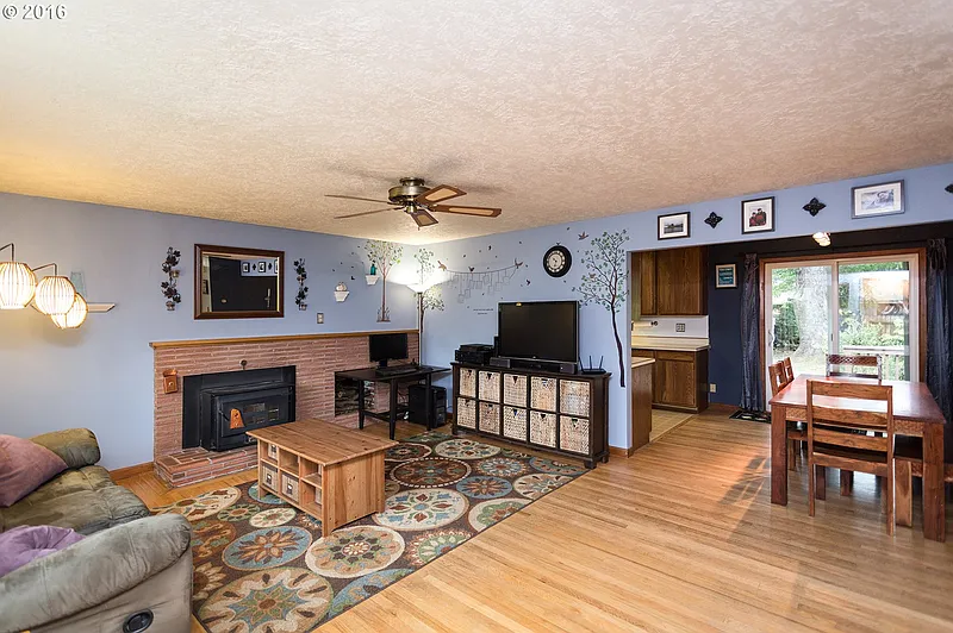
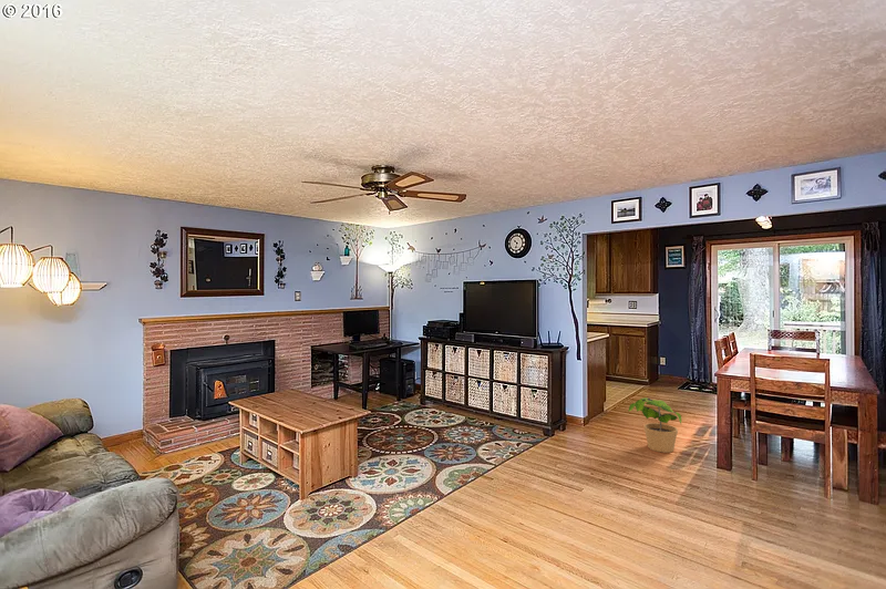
+ potted plant [627,396,682,454]
